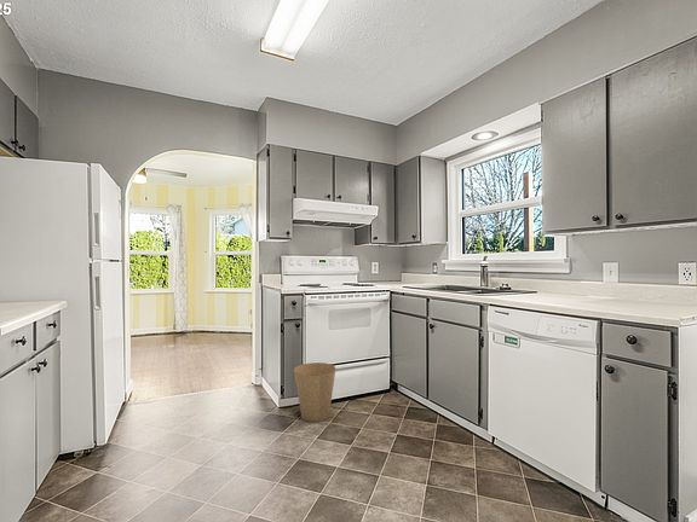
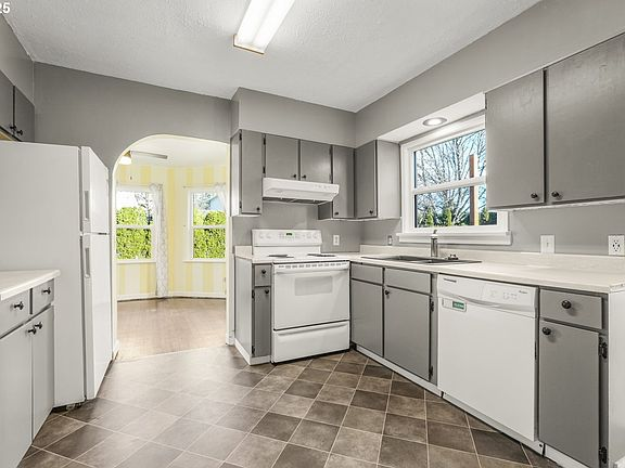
- trash can [293,361,336,423]
